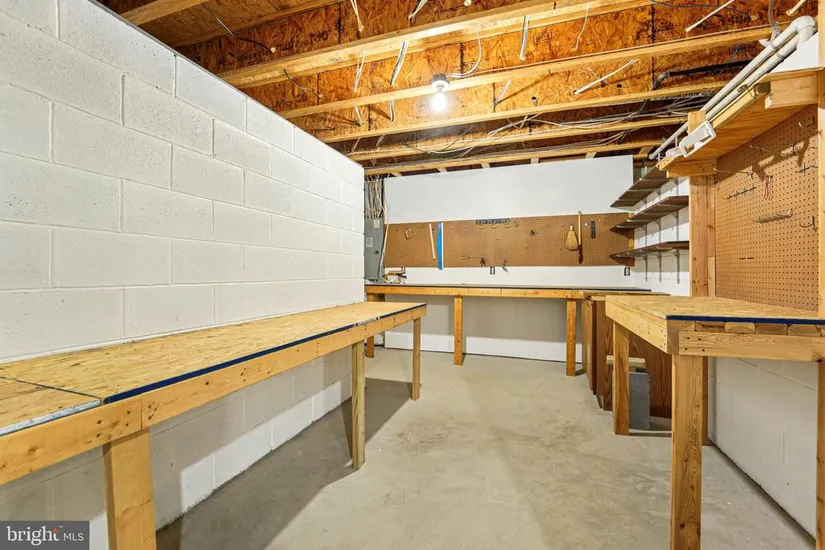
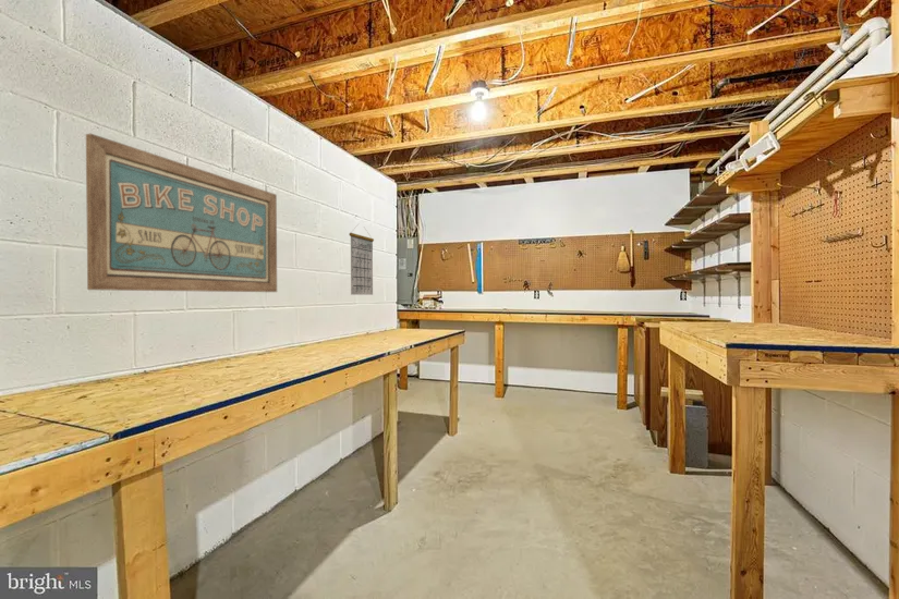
+ wall art [85,133,278,293]
+ calendar [349,224,375,296]
